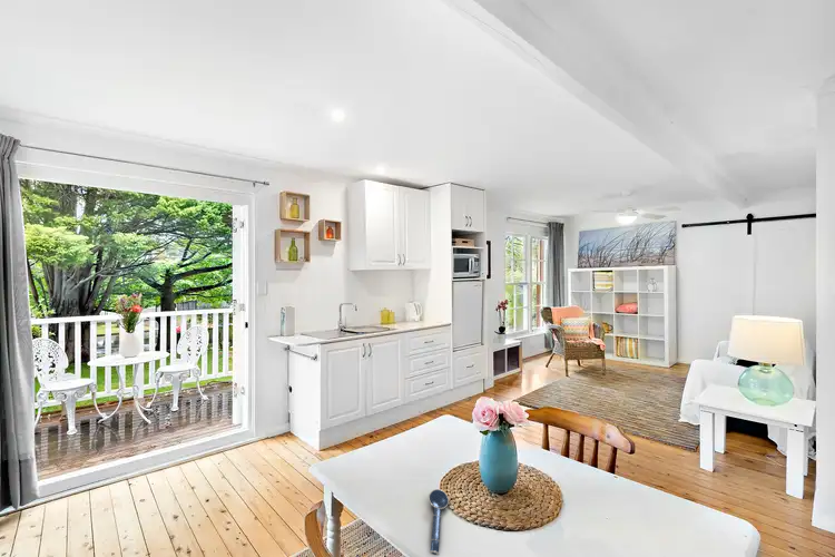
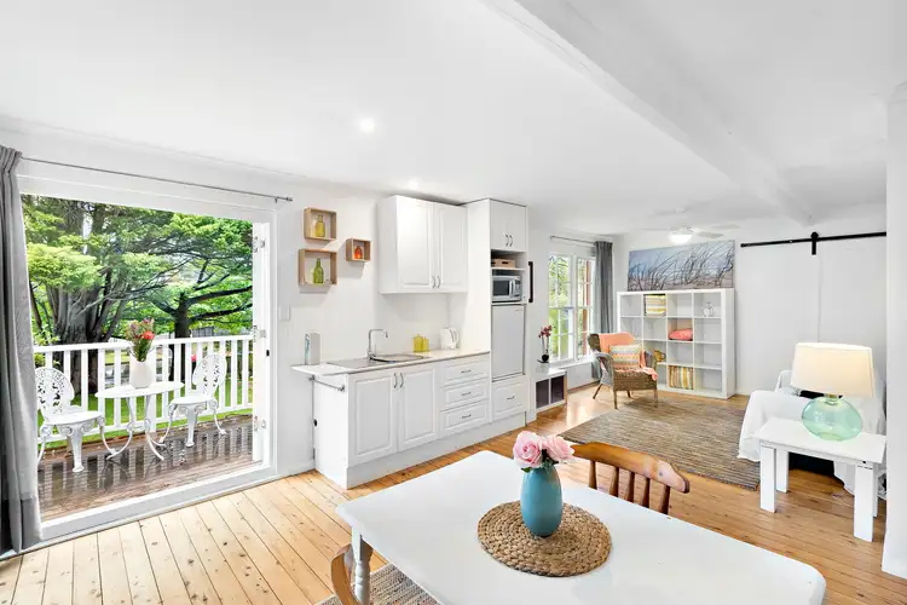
- spoon [428,488,450,556]
